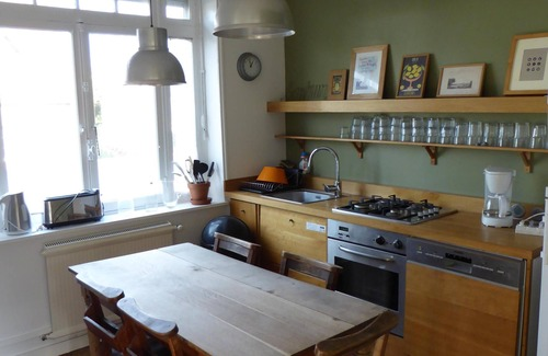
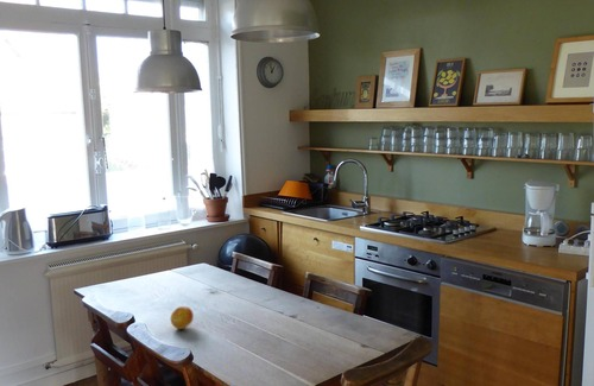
+ fruit [170,305,195,330]
